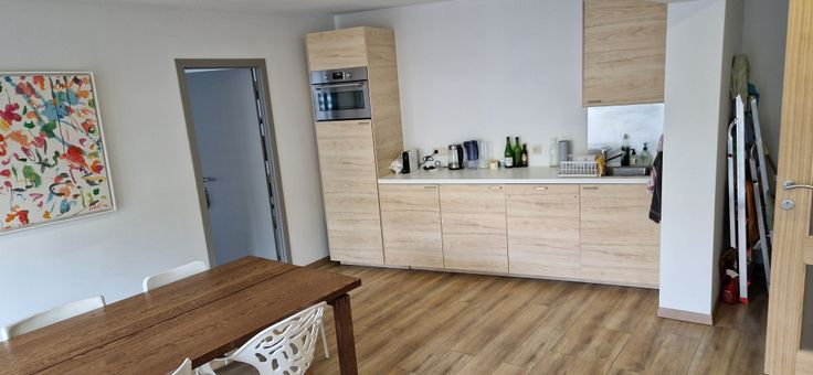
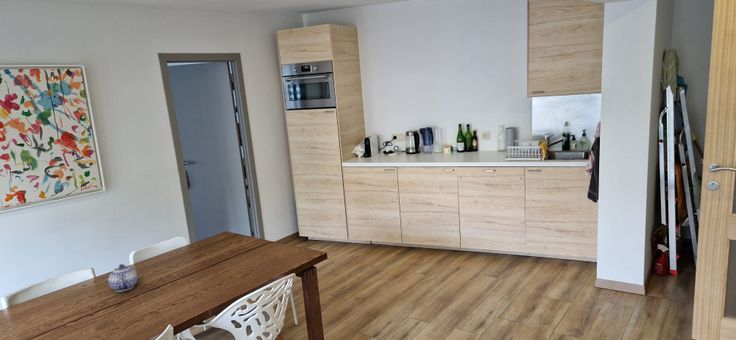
+ teapot [107,263,138,293]
